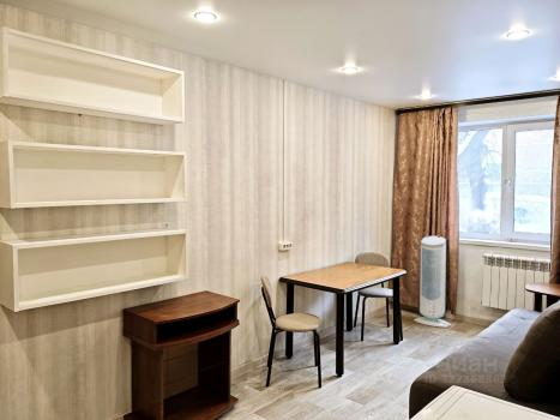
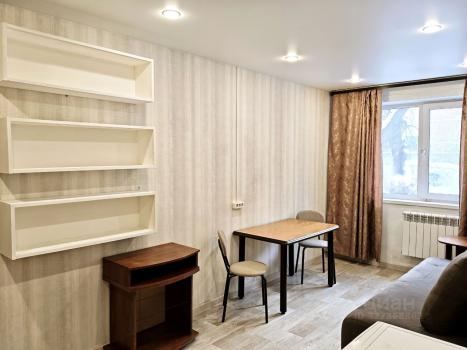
- air purifier [413,235,452,329]
